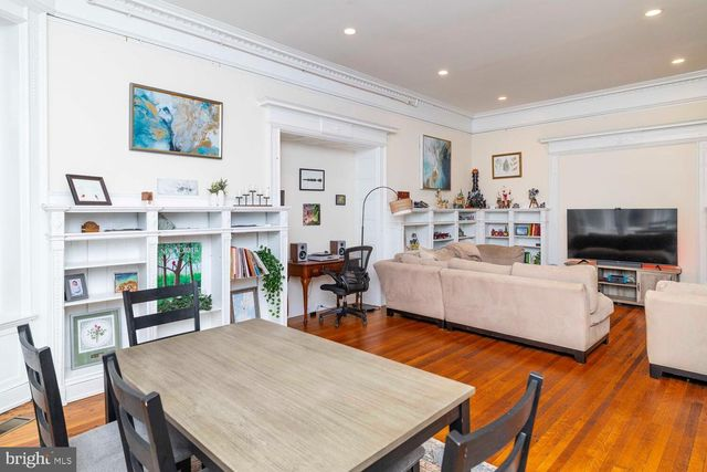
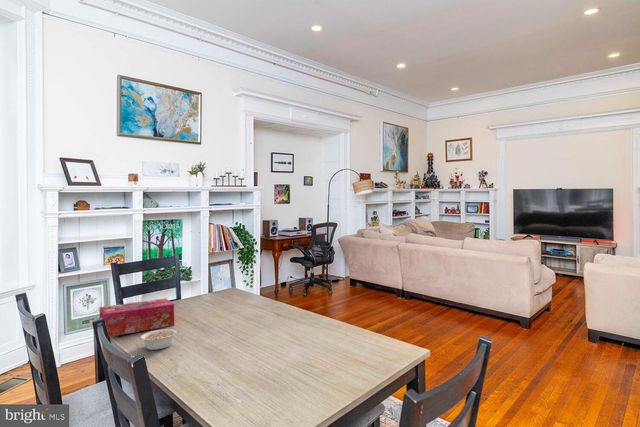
+ tissue box [98,297,175,338]
+ legume [139,328,184,351]
